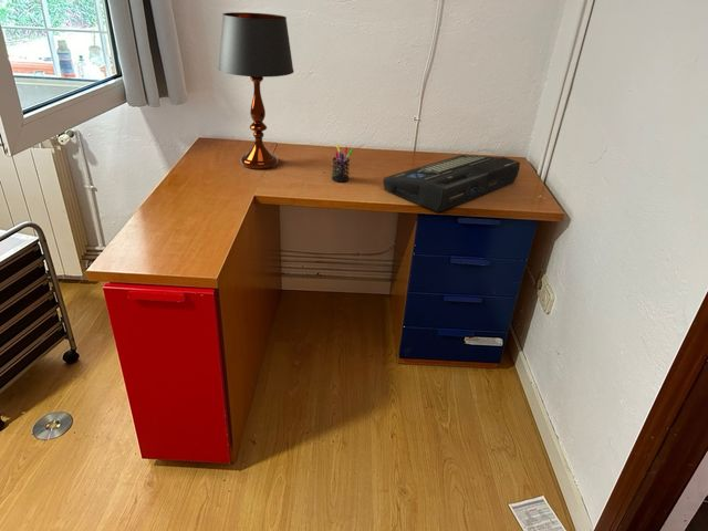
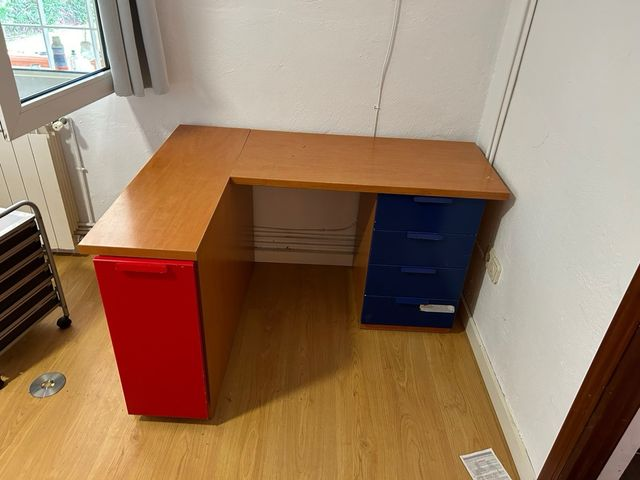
- pen holder [331,144,355,183]
- table lamp [217,11,295,170]
- home computer [382,154,521,214]
